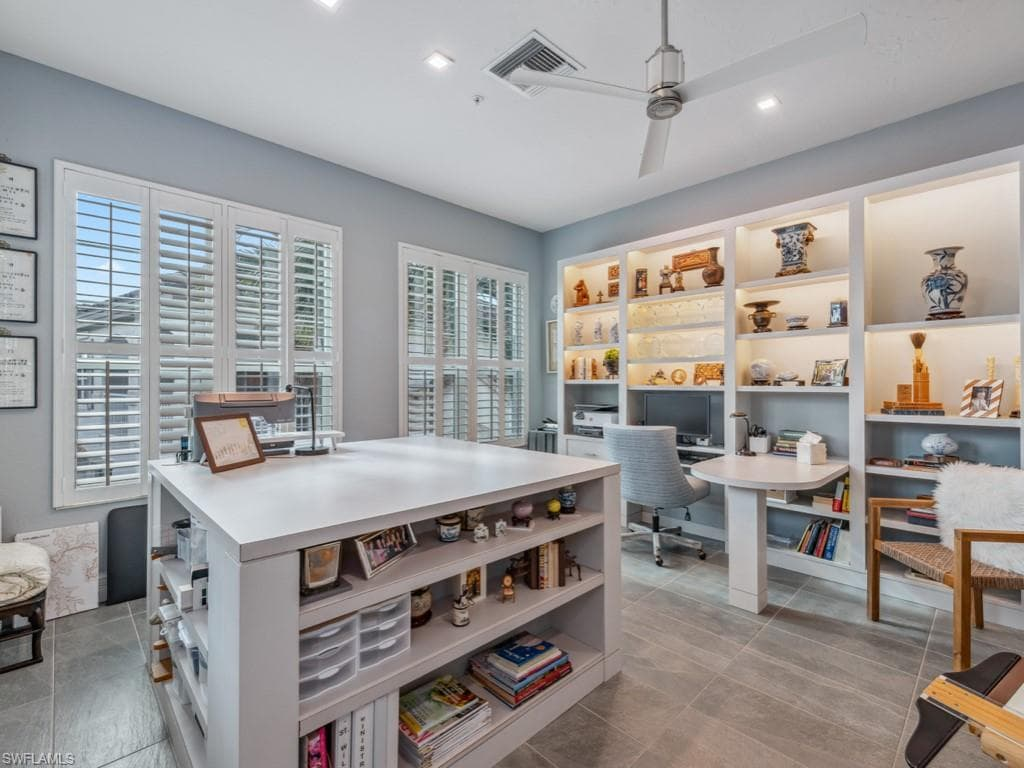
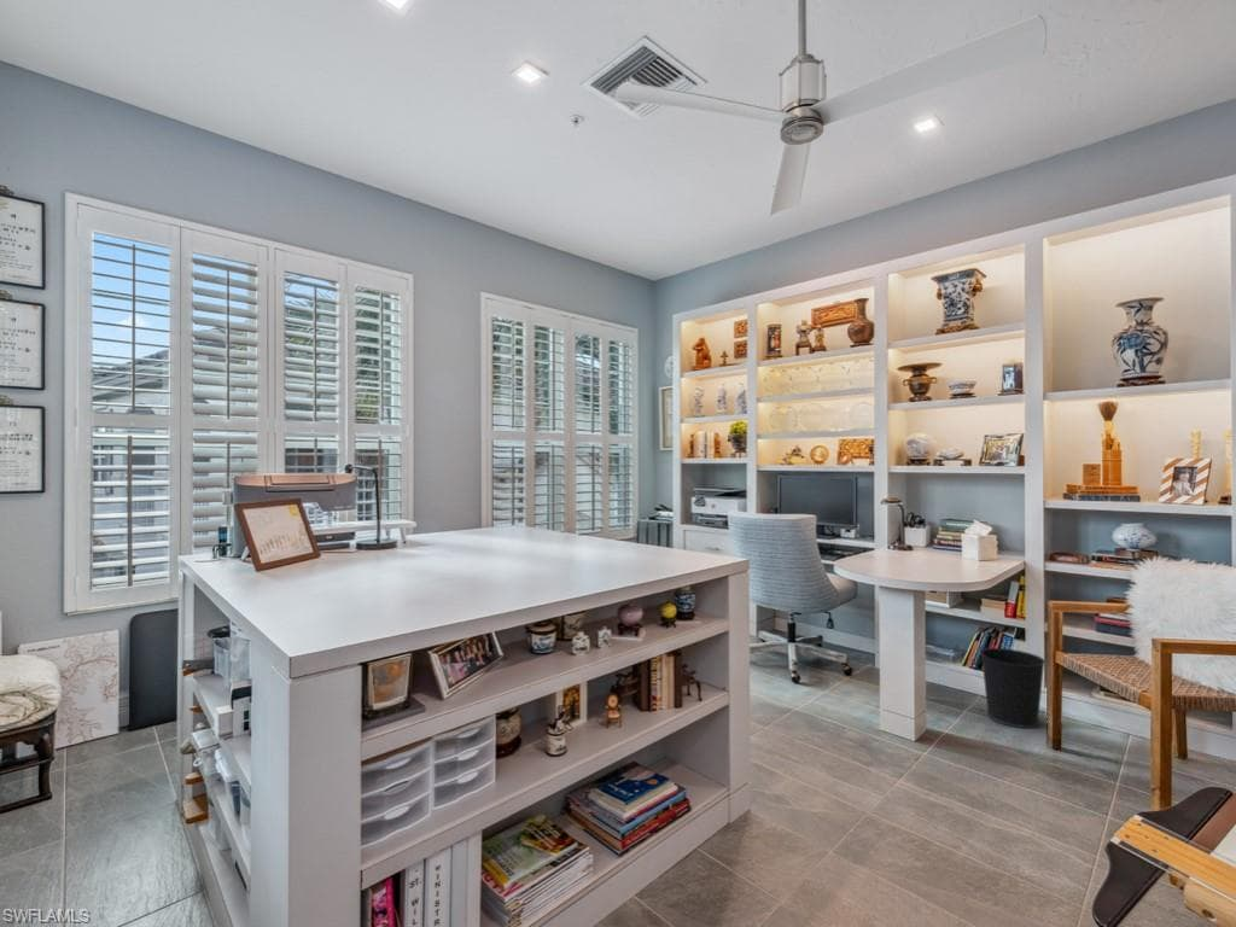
+ wastebasket [979,647,1046,729]
